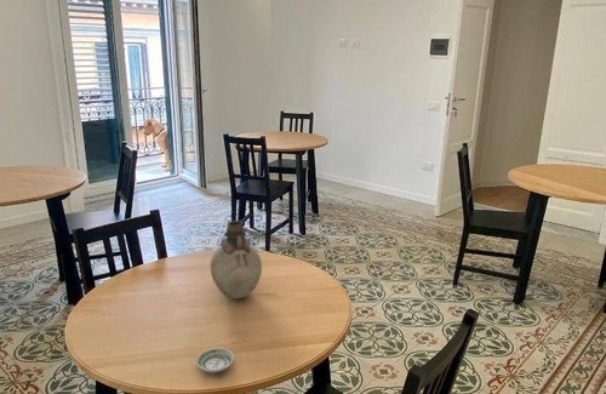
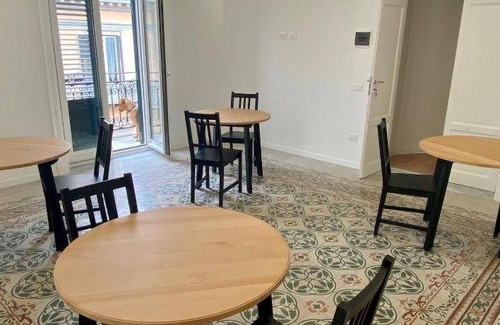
- vase [210,219,263,299]
- saucer [194,347,235,375]
